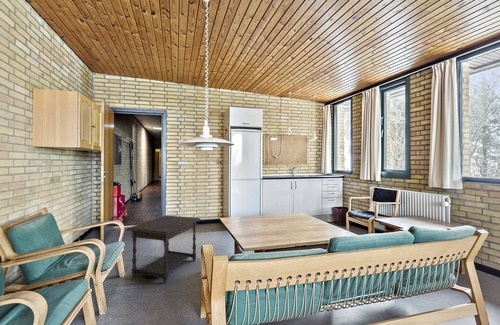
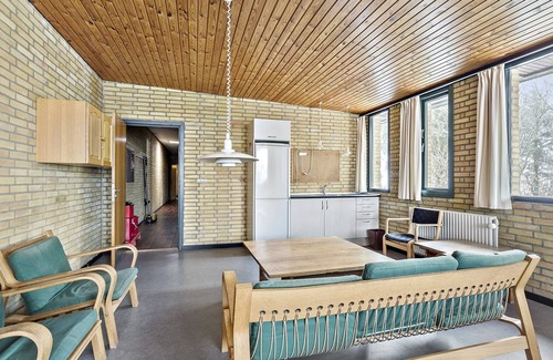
- side table [125,214,202,284]
